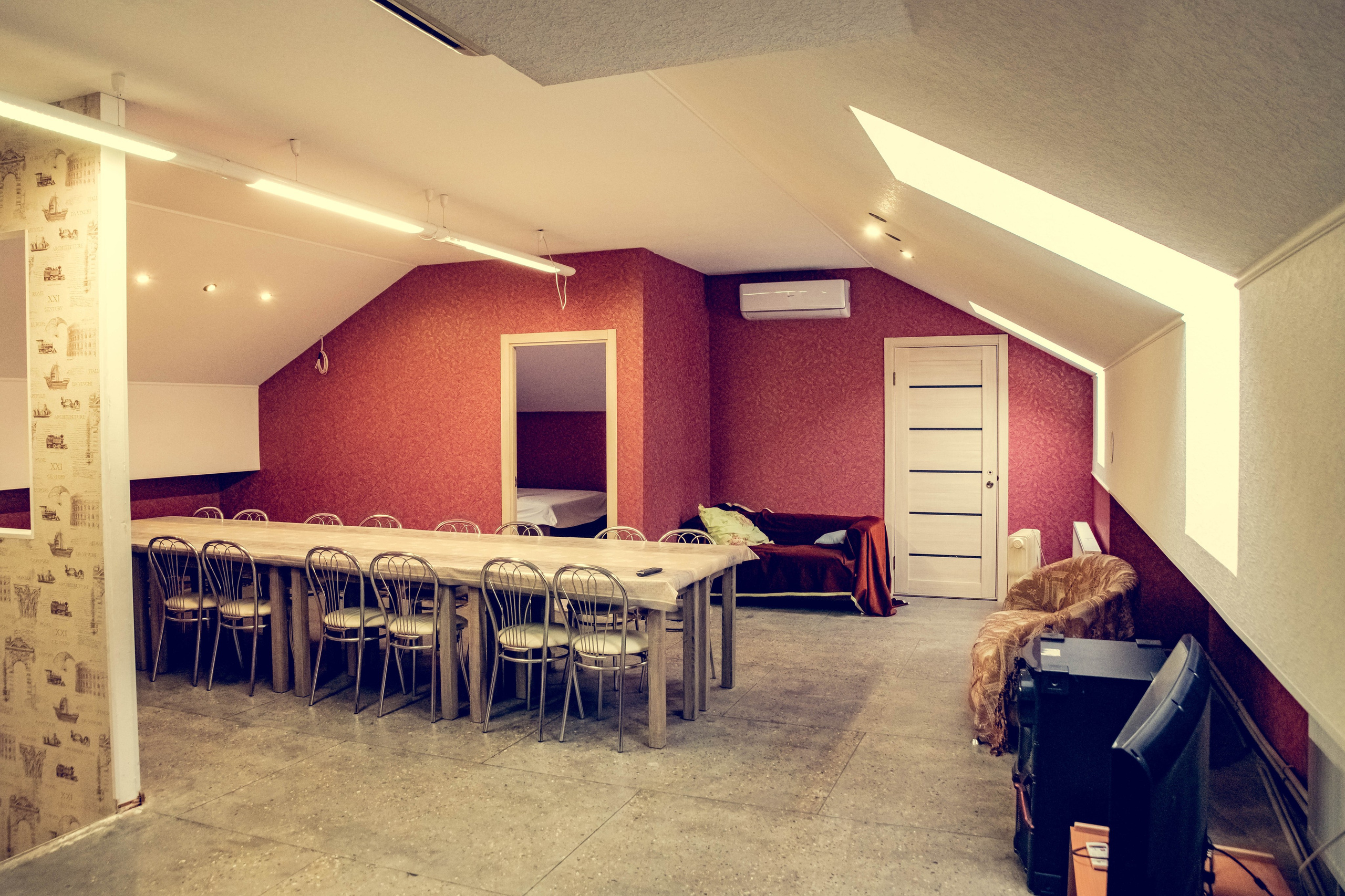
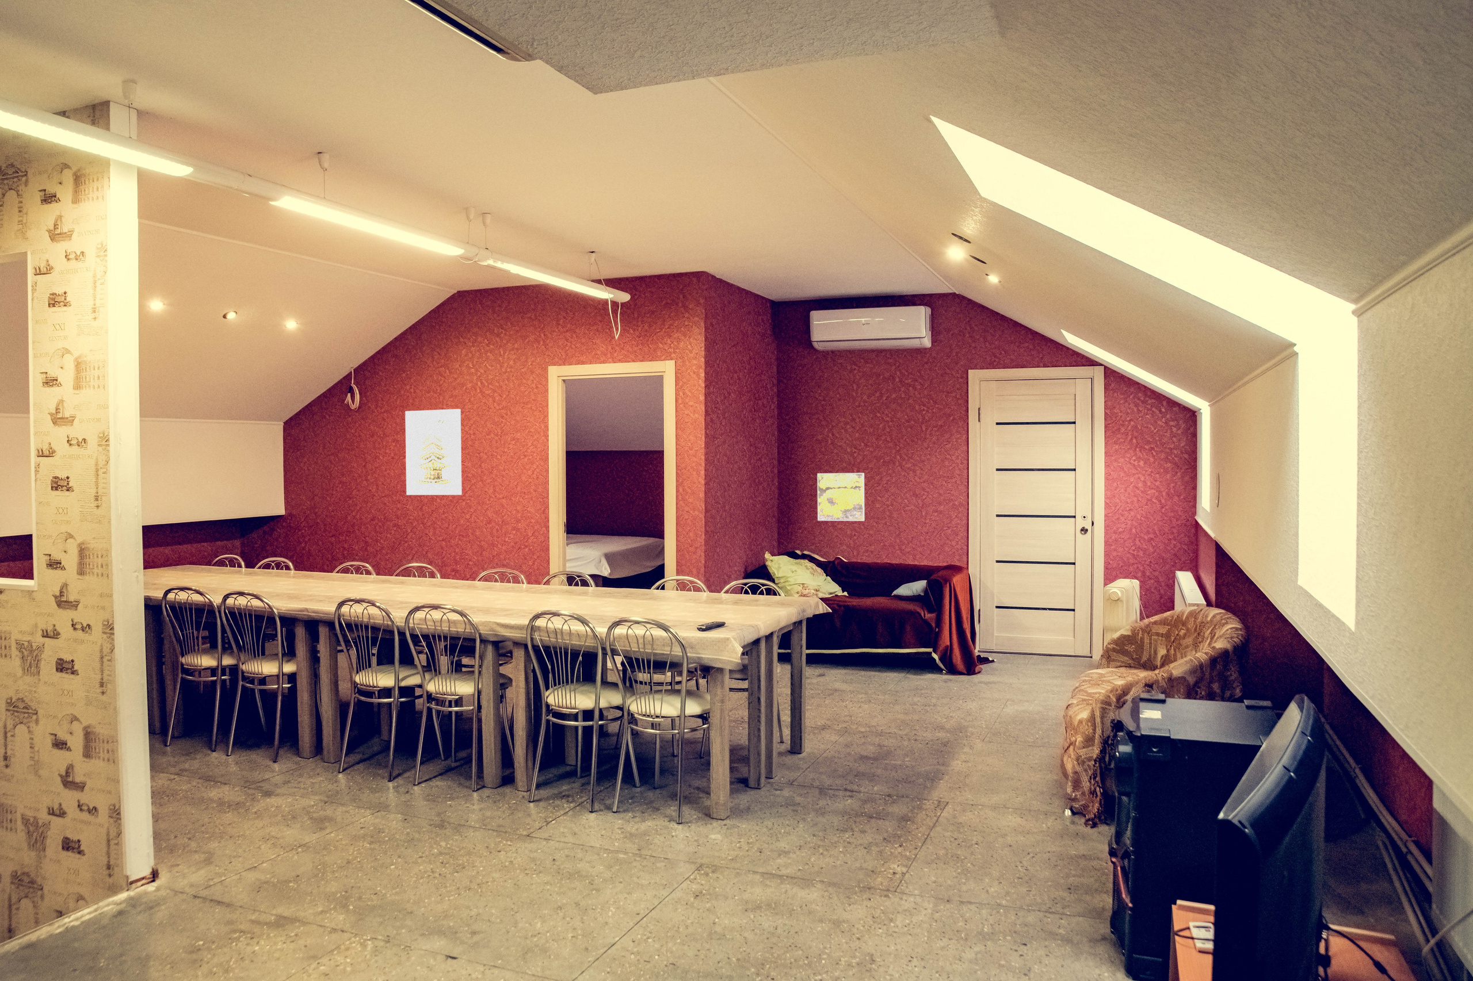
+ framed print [404,408,462,496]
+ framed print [817,473,865,521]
